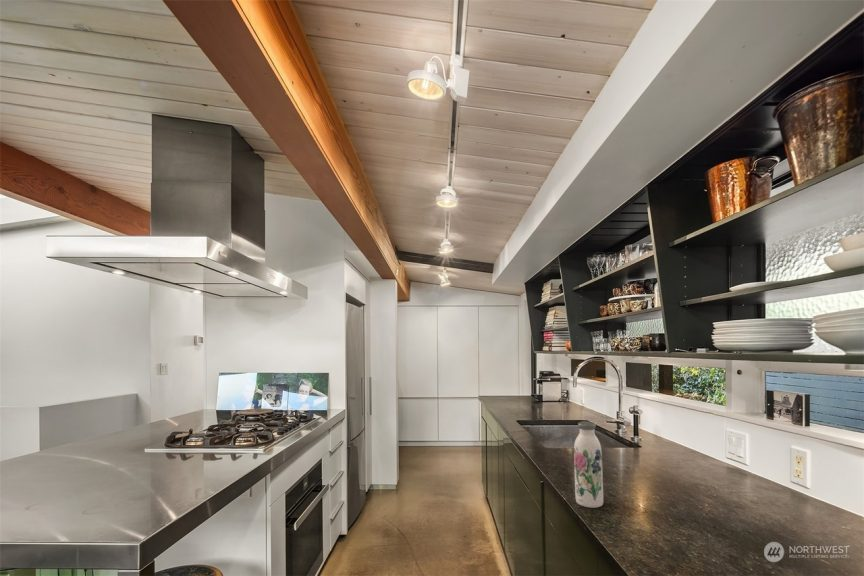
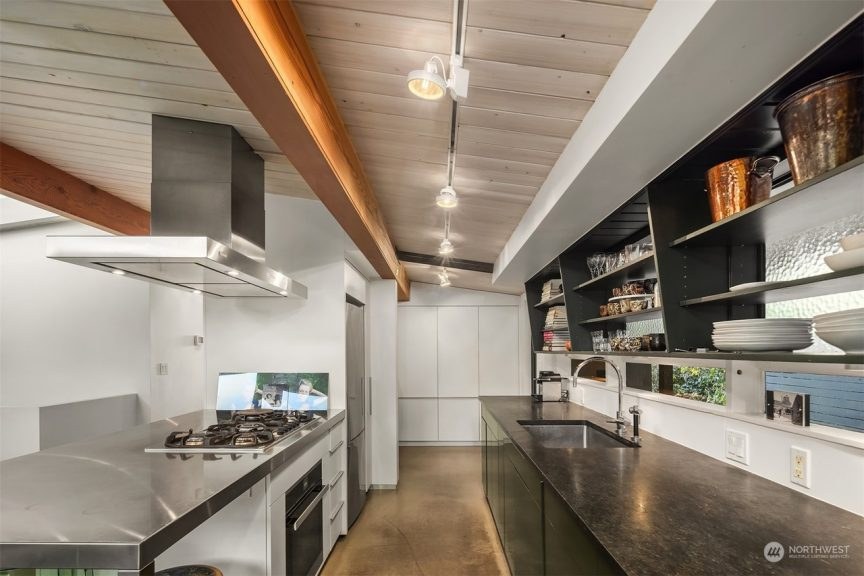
- water bottle [573,420,604,509]
